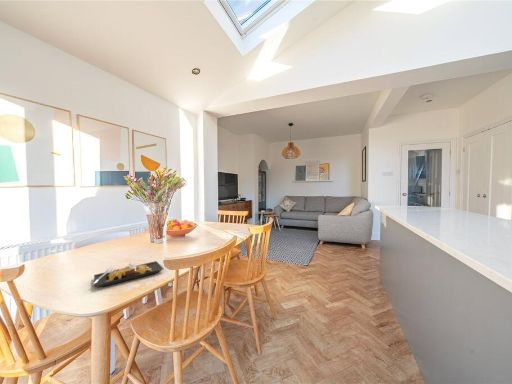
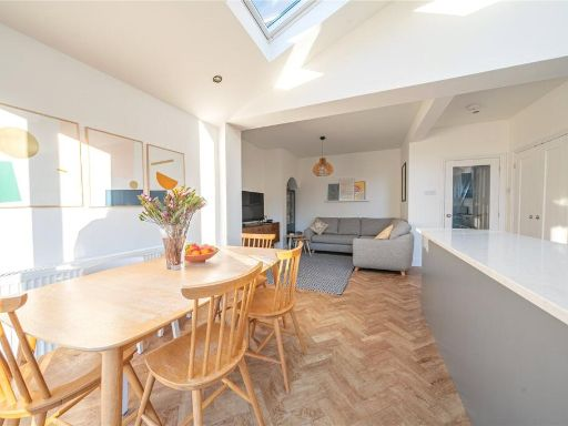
- plate [91,260,164,288]
